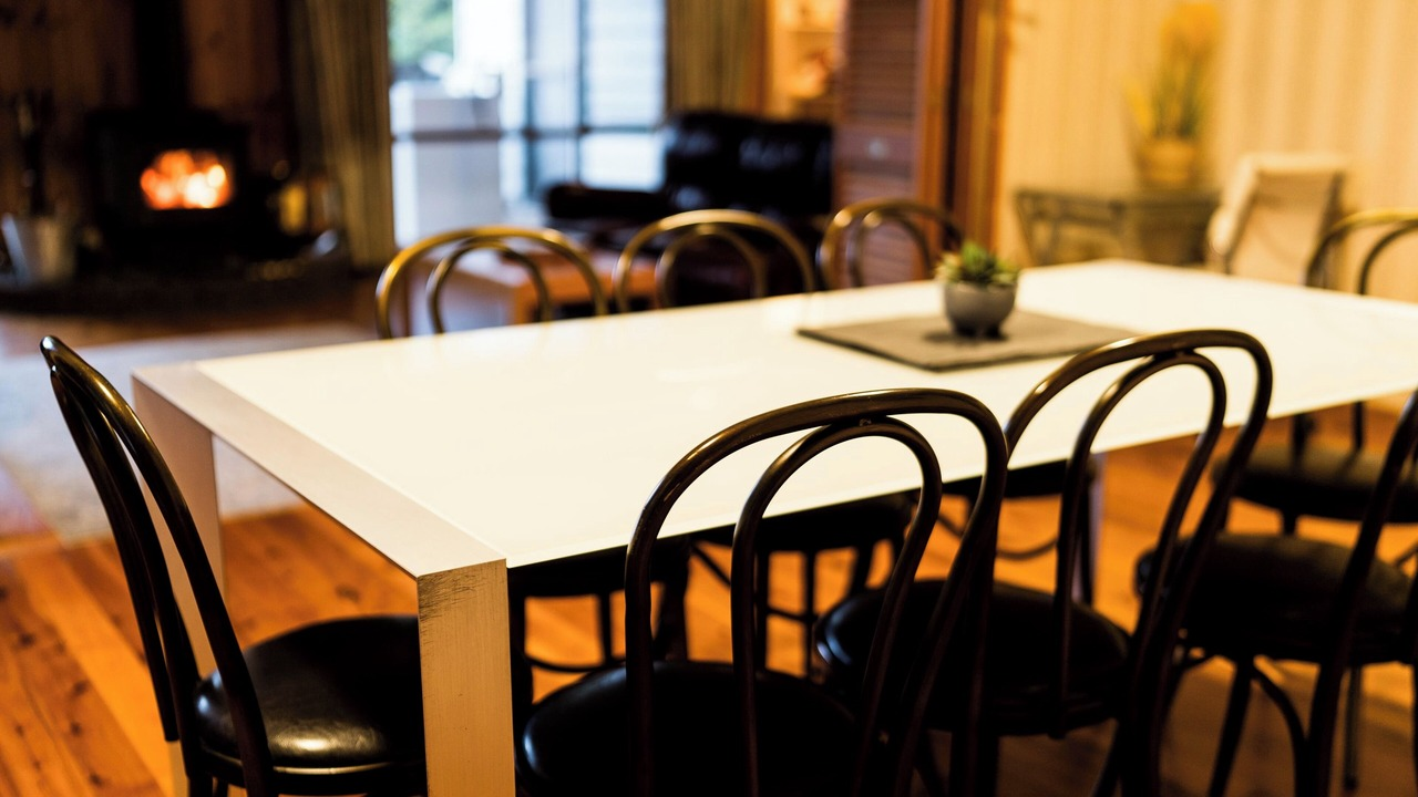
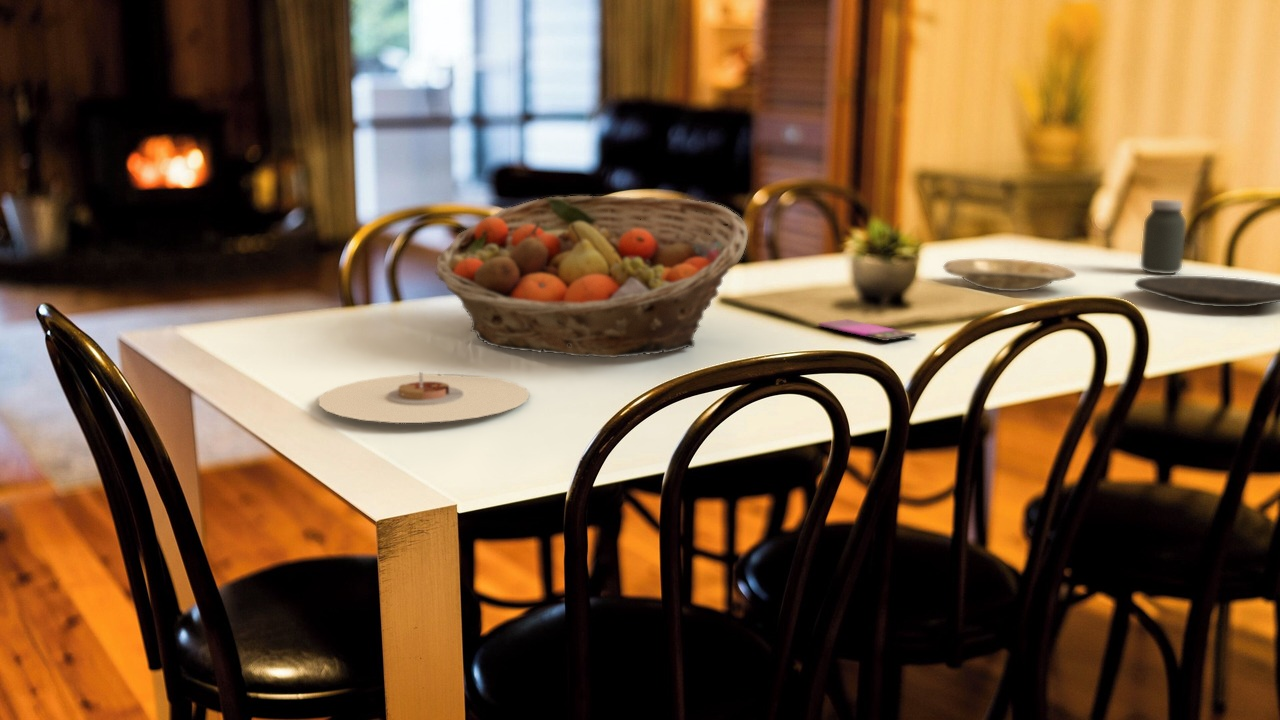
+ fruit basket [434,195,749,359]
+ jar [1140,199,1187,275]
+ plate [1134,275,1280,308]
+ smartphone [817,318,917,342]
+ plate [318,371,531,424]
+ plate [942,257,1077,292]
